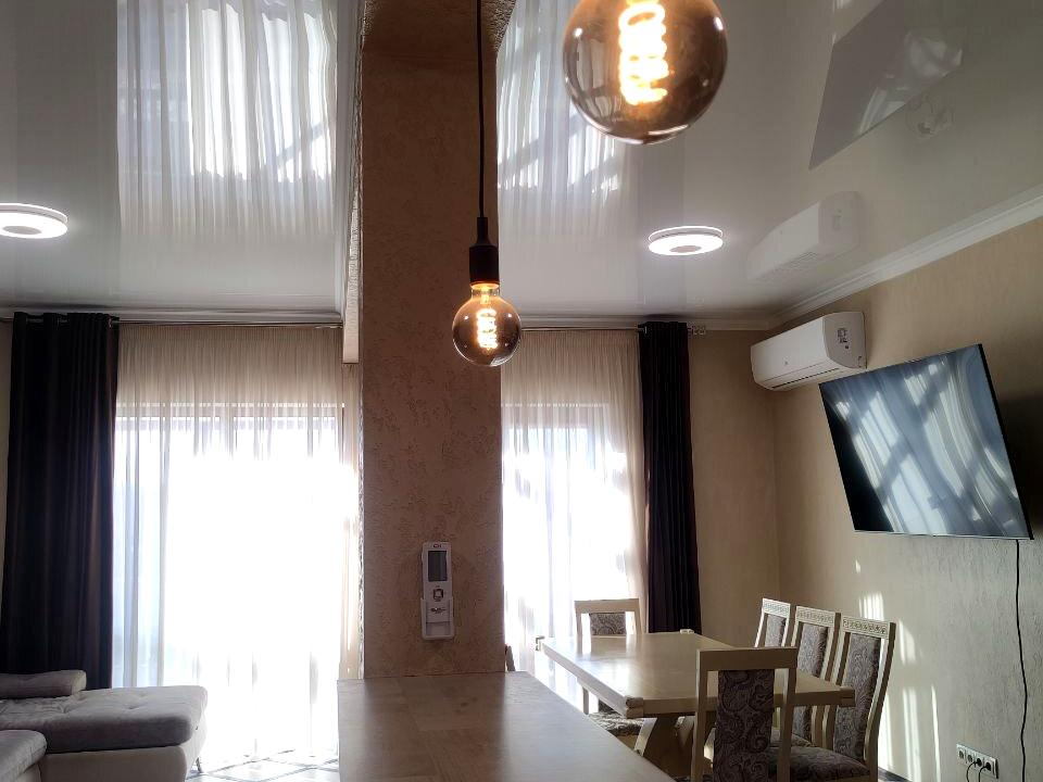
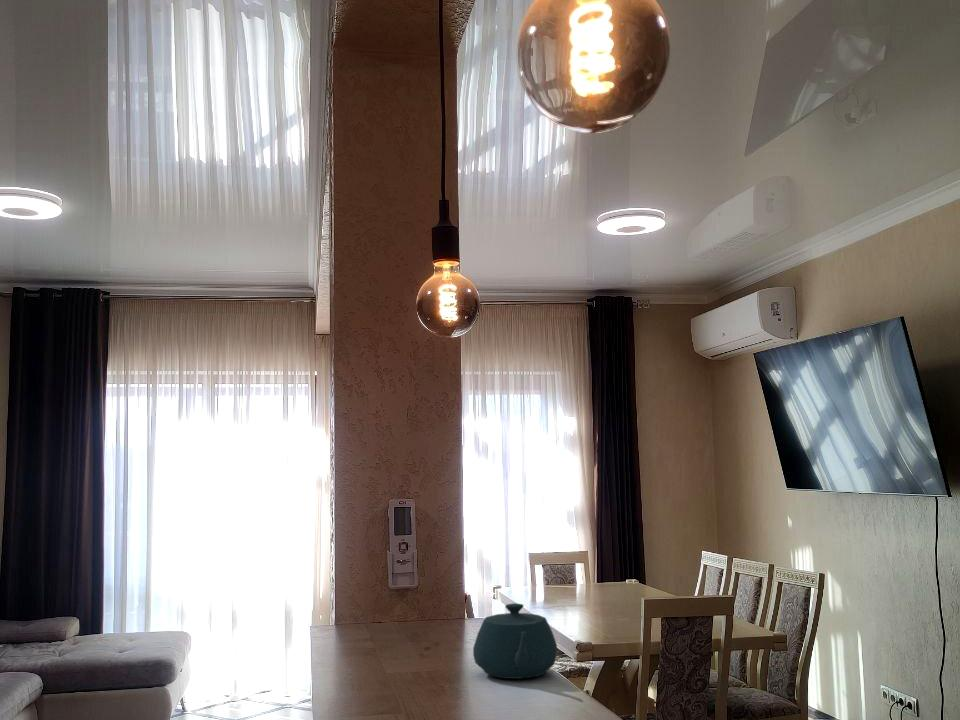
+ teapot [472,602,558,680]
